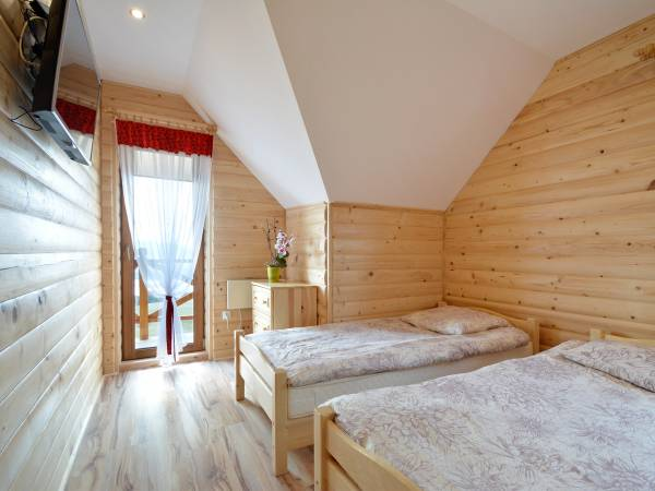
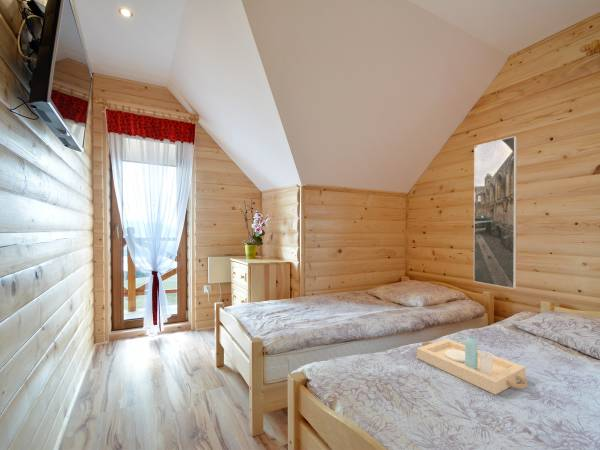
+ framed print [473,135,518,290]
+ serving tray [416,333,529,396]
